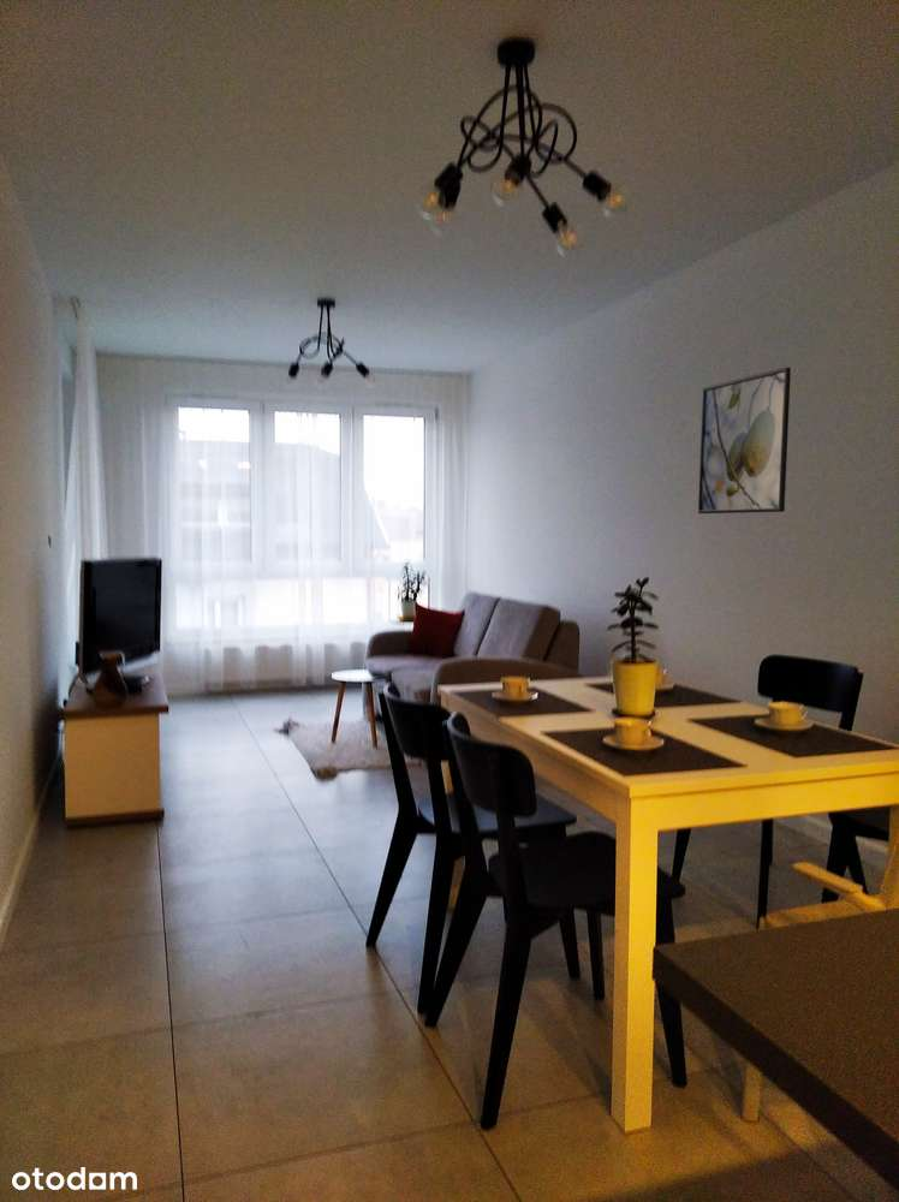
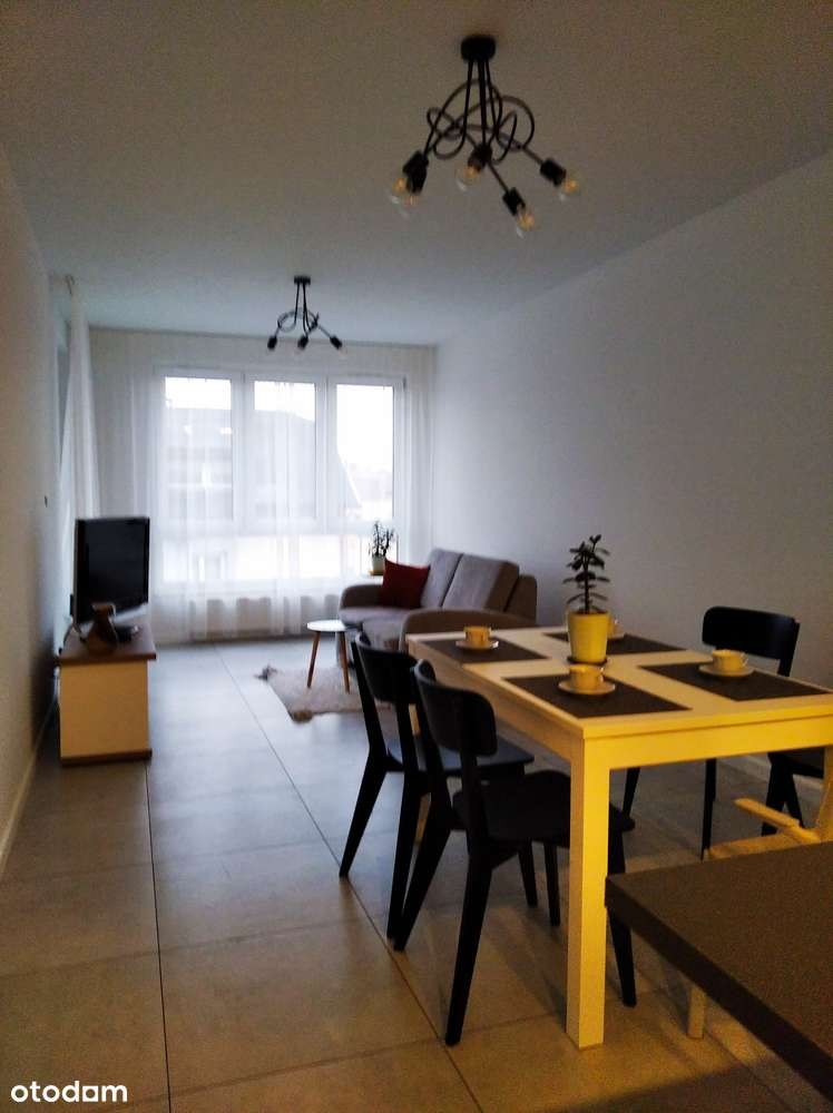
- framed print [697,367,792,514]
